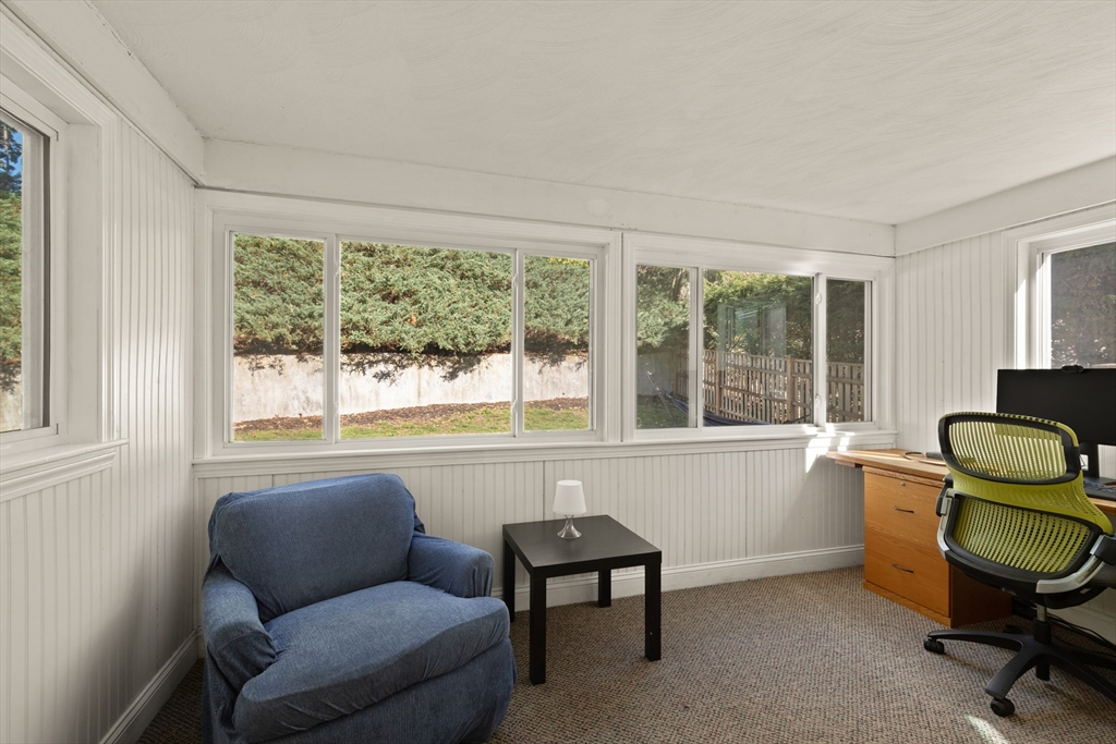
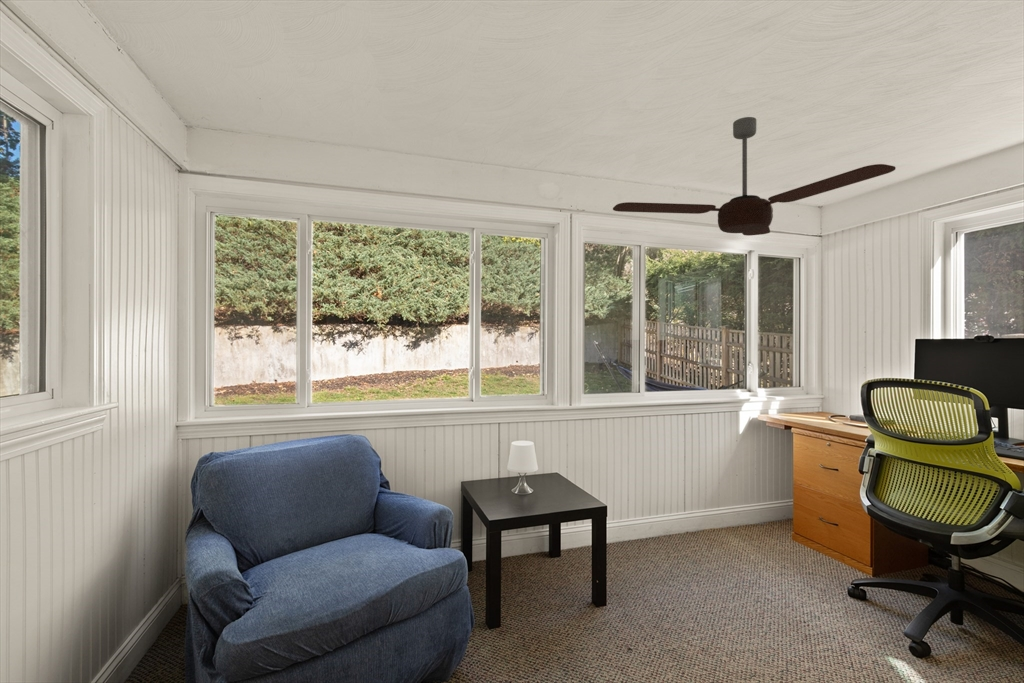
+ ceiling fan [612,116,897,237]
